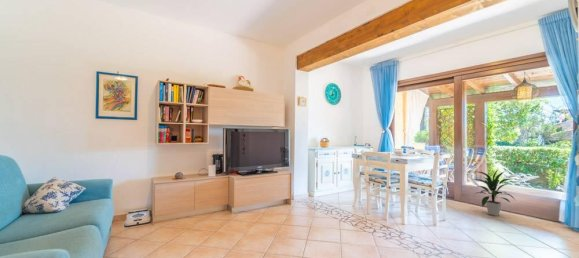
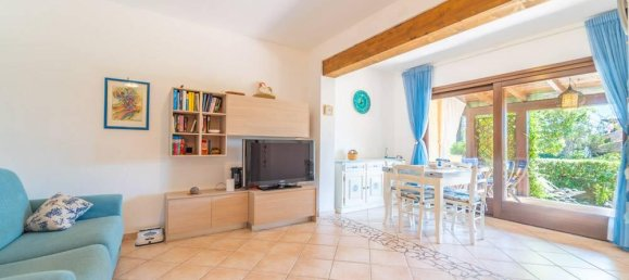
- indoor plant [473,169,518,217]
